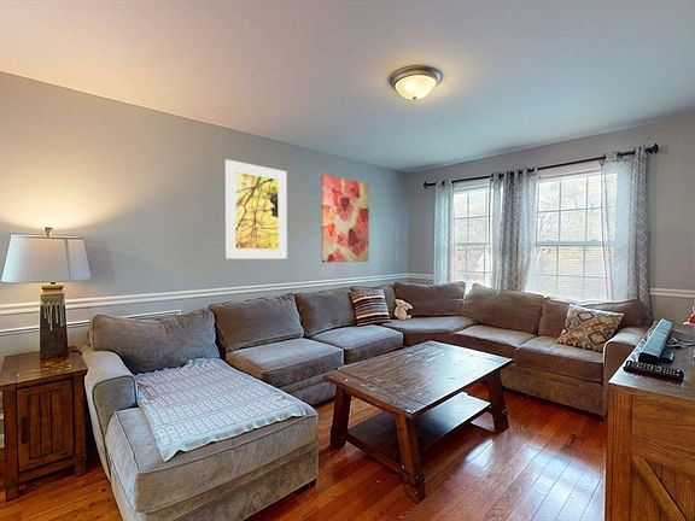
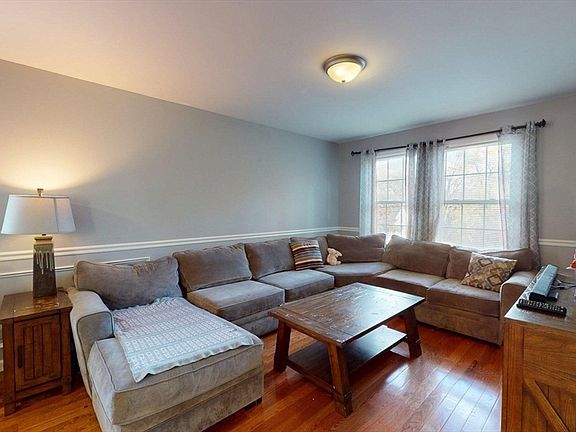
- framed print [223,158,288,260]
- wall art [321,174,370,263]
